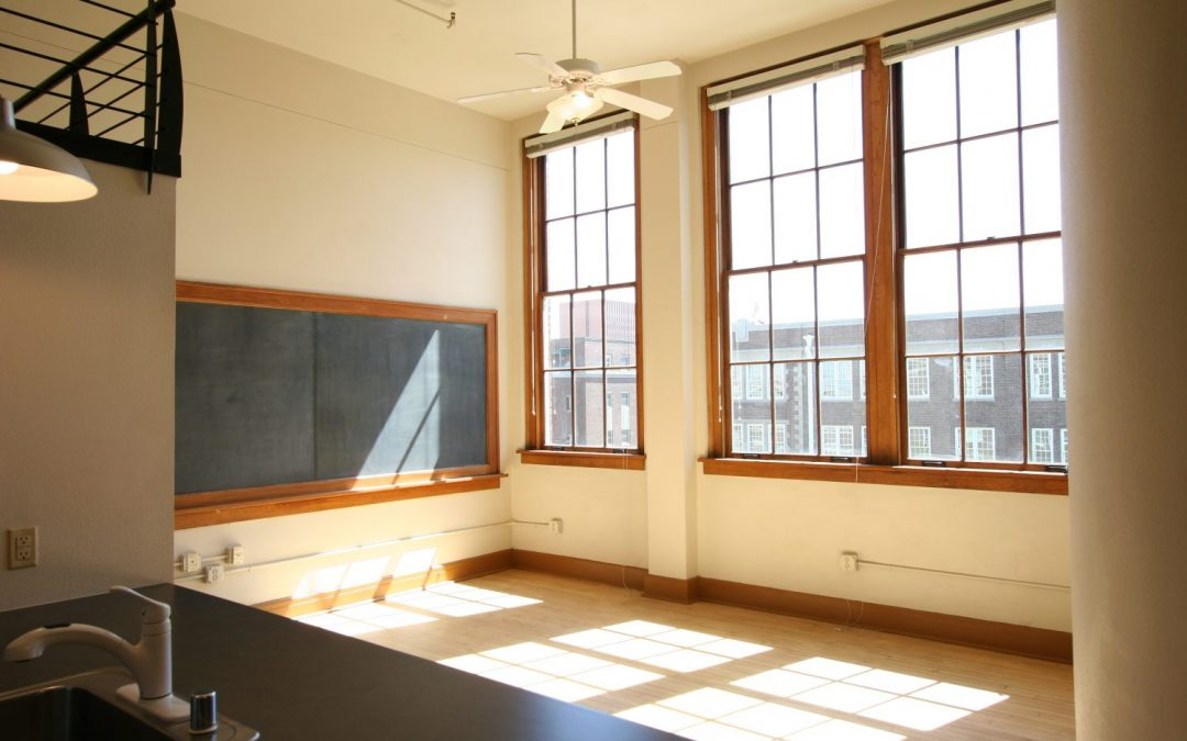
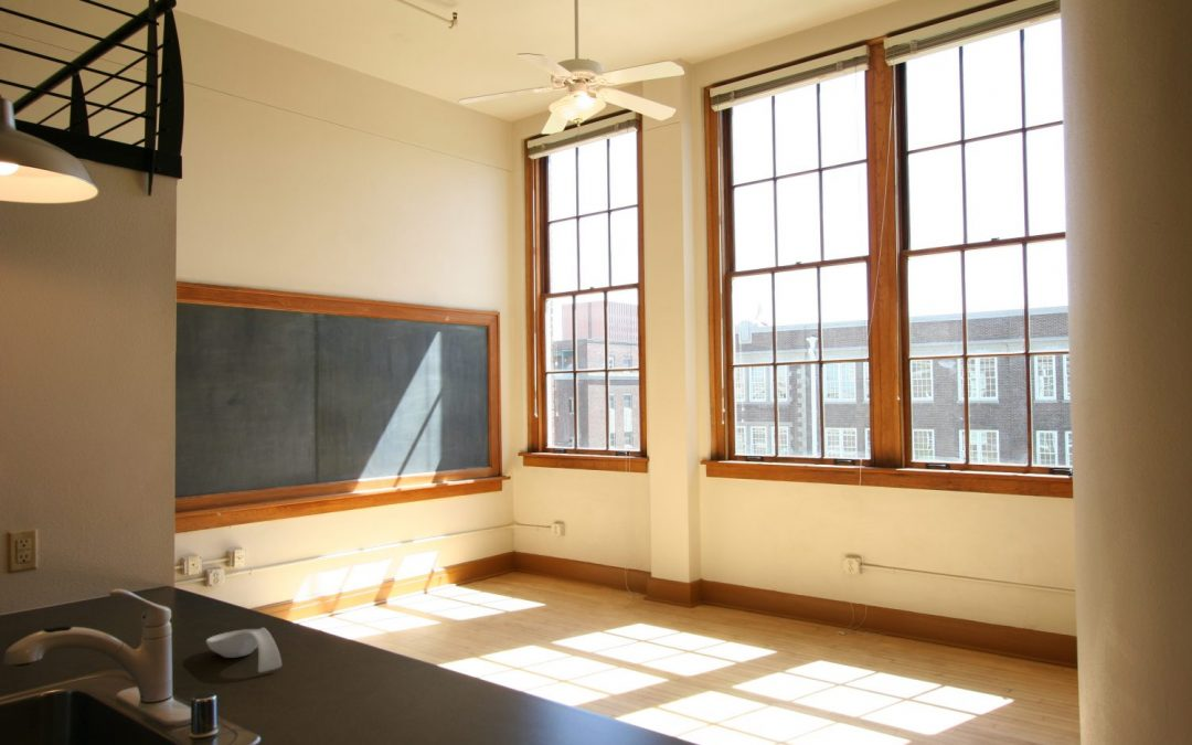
+ spoon rest [205,627,283,673]
